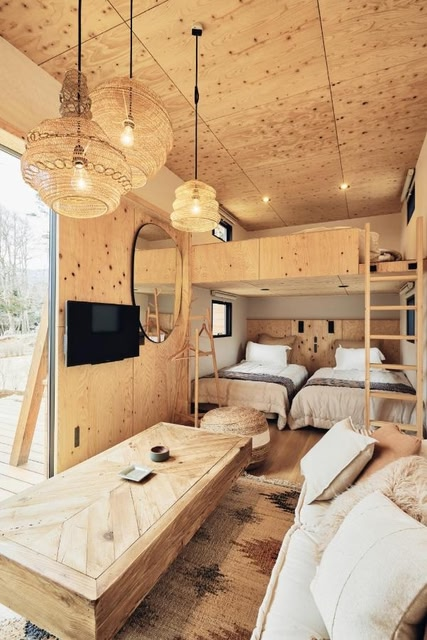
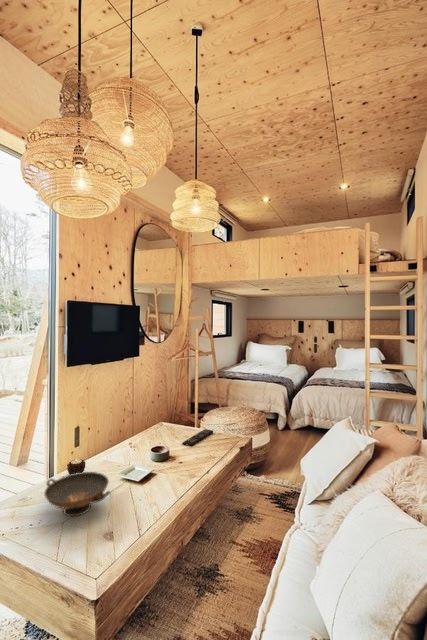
+ candle [66,458,86,475]
+ decorative bowl [43,471,111,517]
+ remote control [181,428,214,448]
